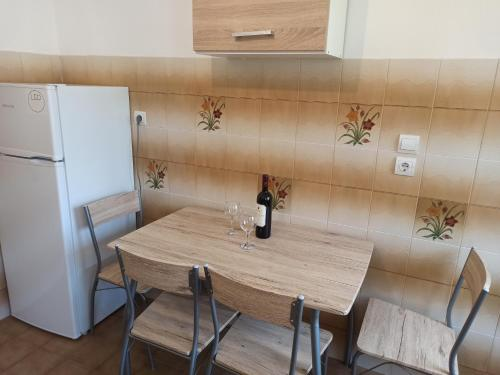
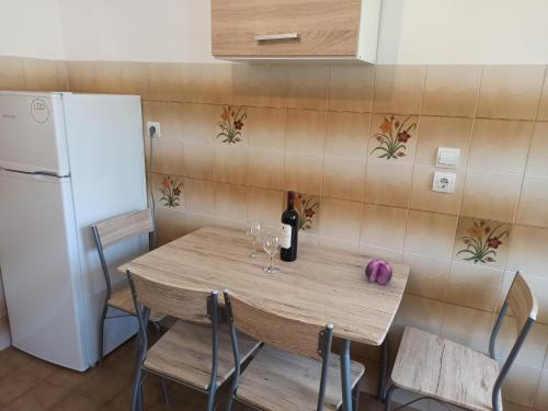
+ fruit [364,258,393,285]
